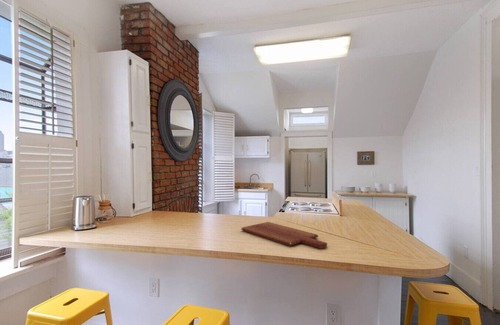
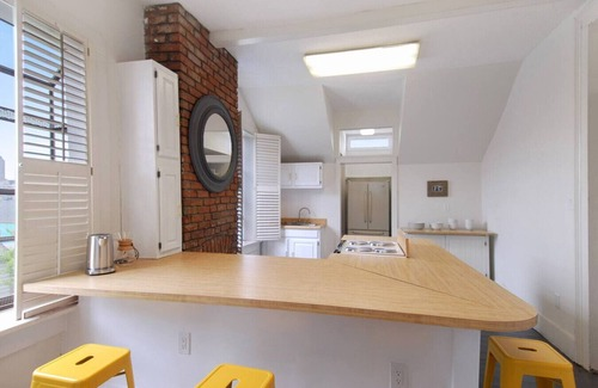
- cutting board [240,221,328,250]
